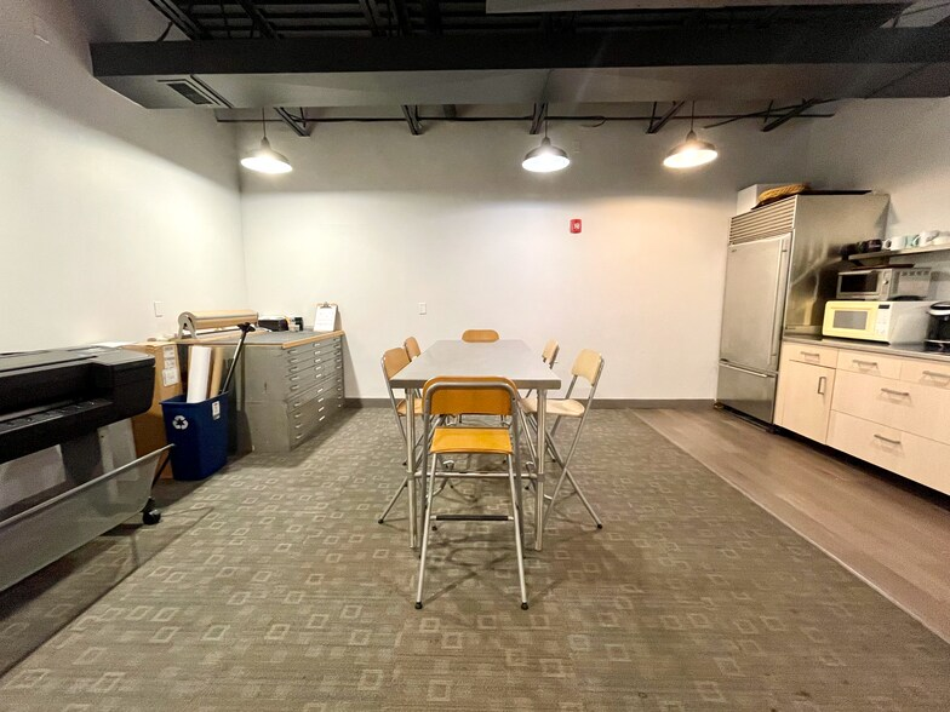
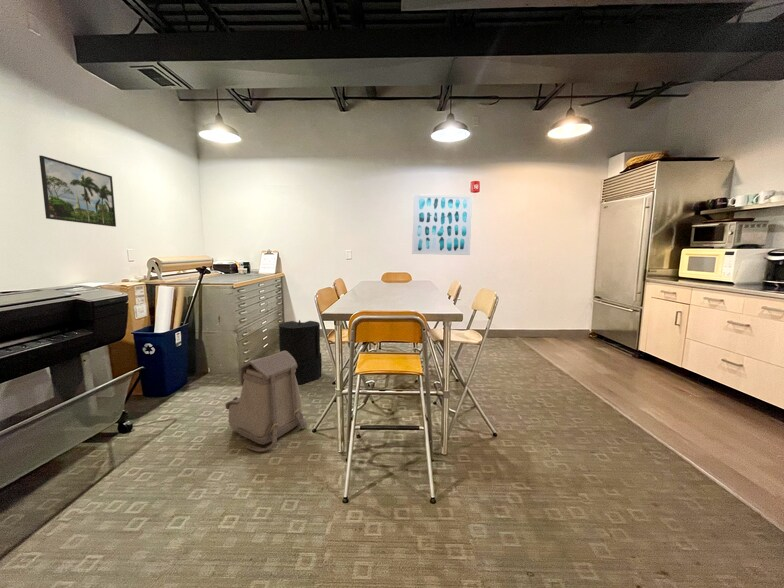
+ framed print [38,155,117,228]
+ wall art [411,193,474,256]
+ trash can [278,319,323,385]
+ backpack [225,351,307,453]
